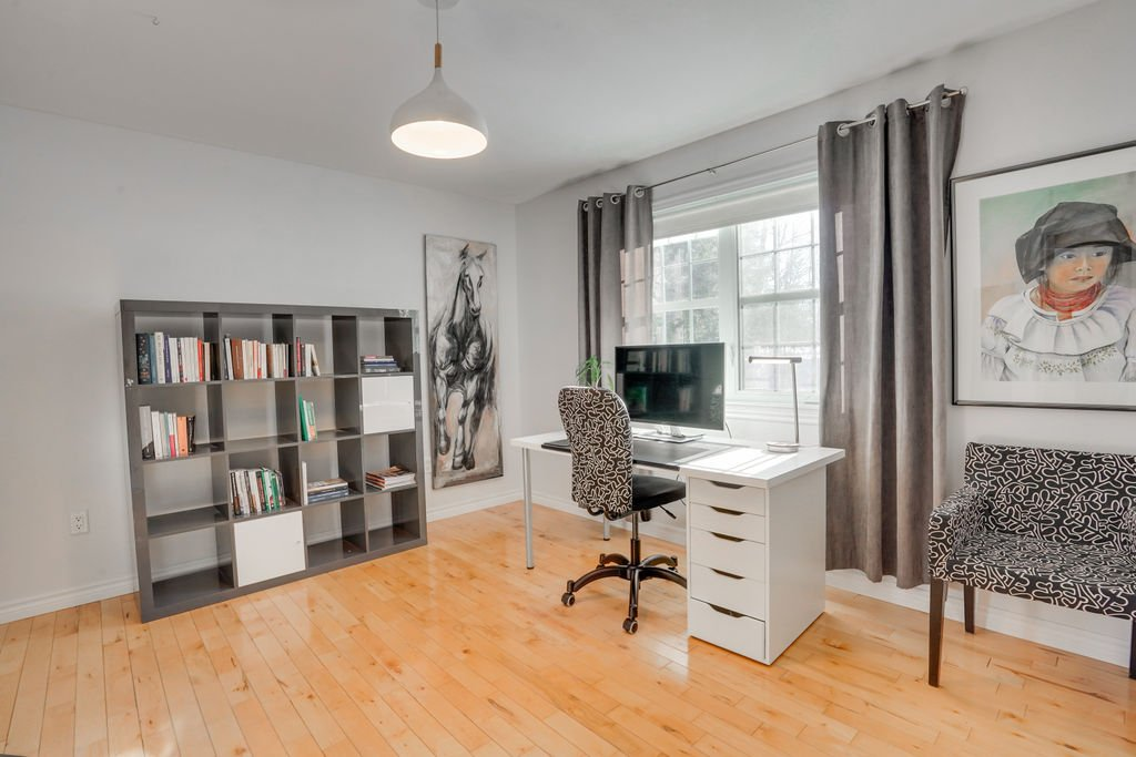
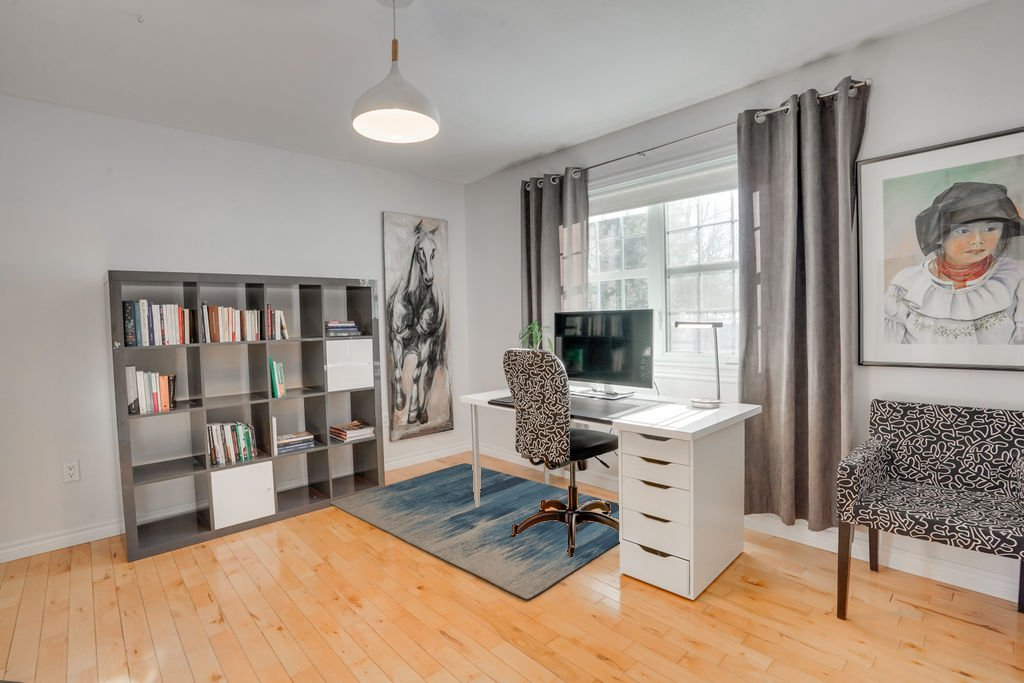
+ rug [329,462,620,600]
